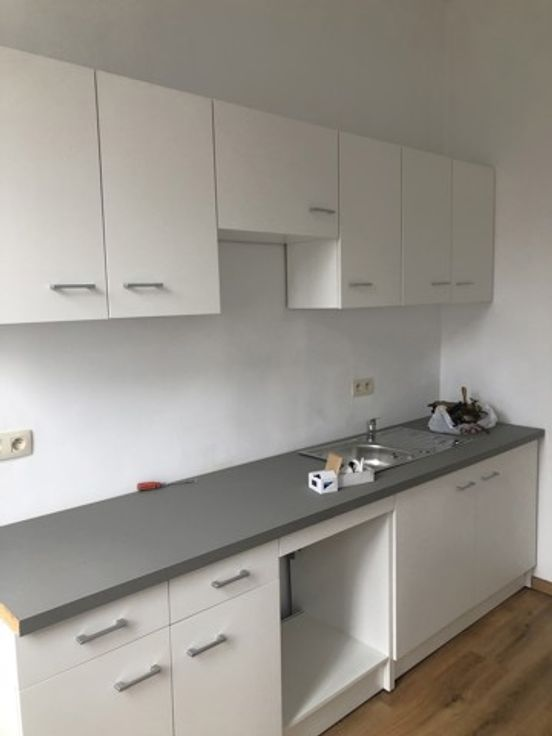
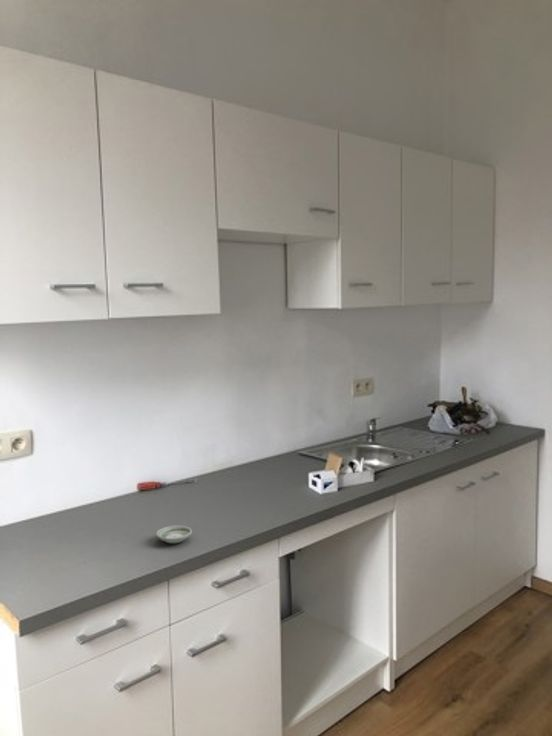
+ saucer [155,525,193,544]
